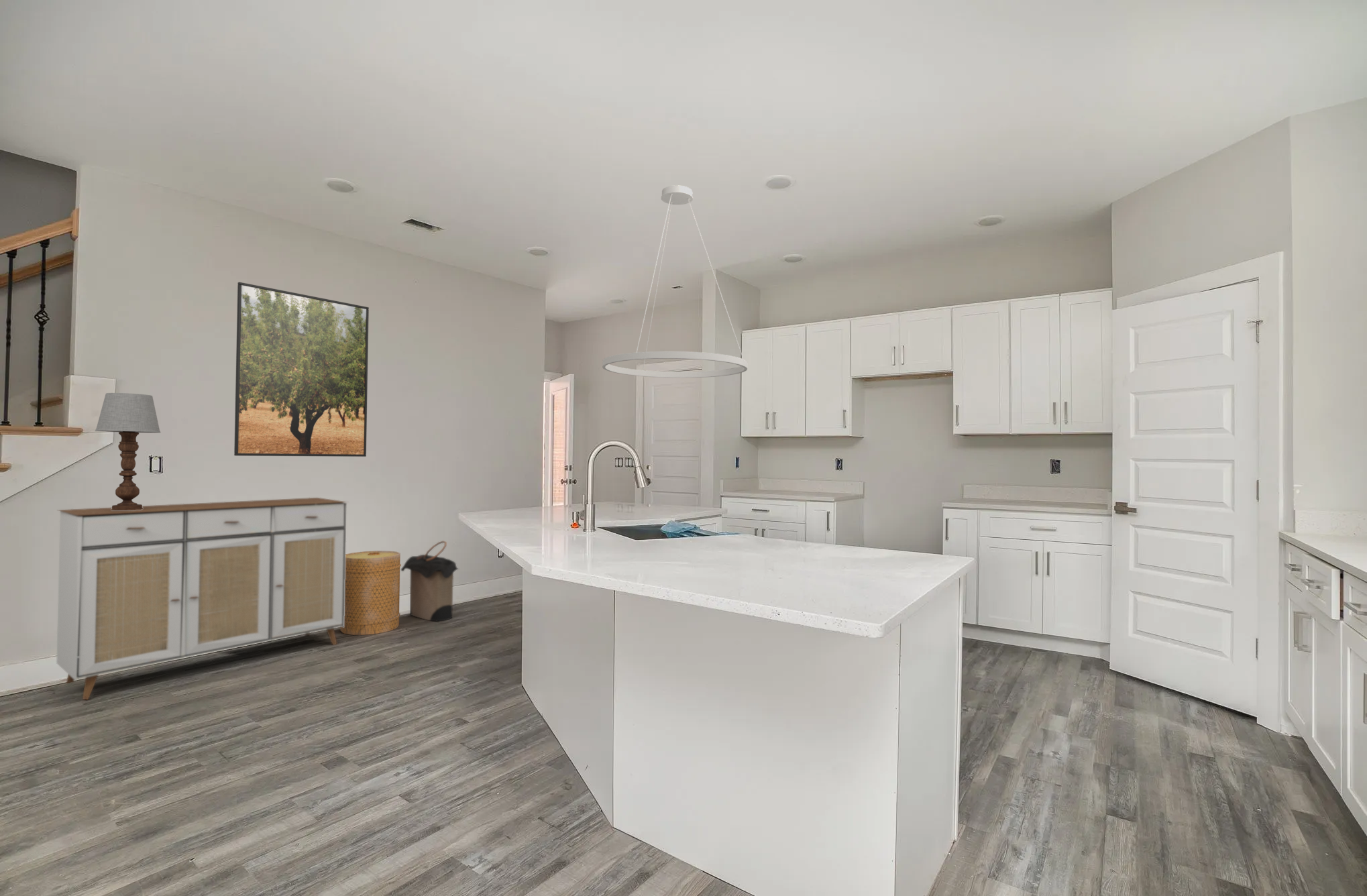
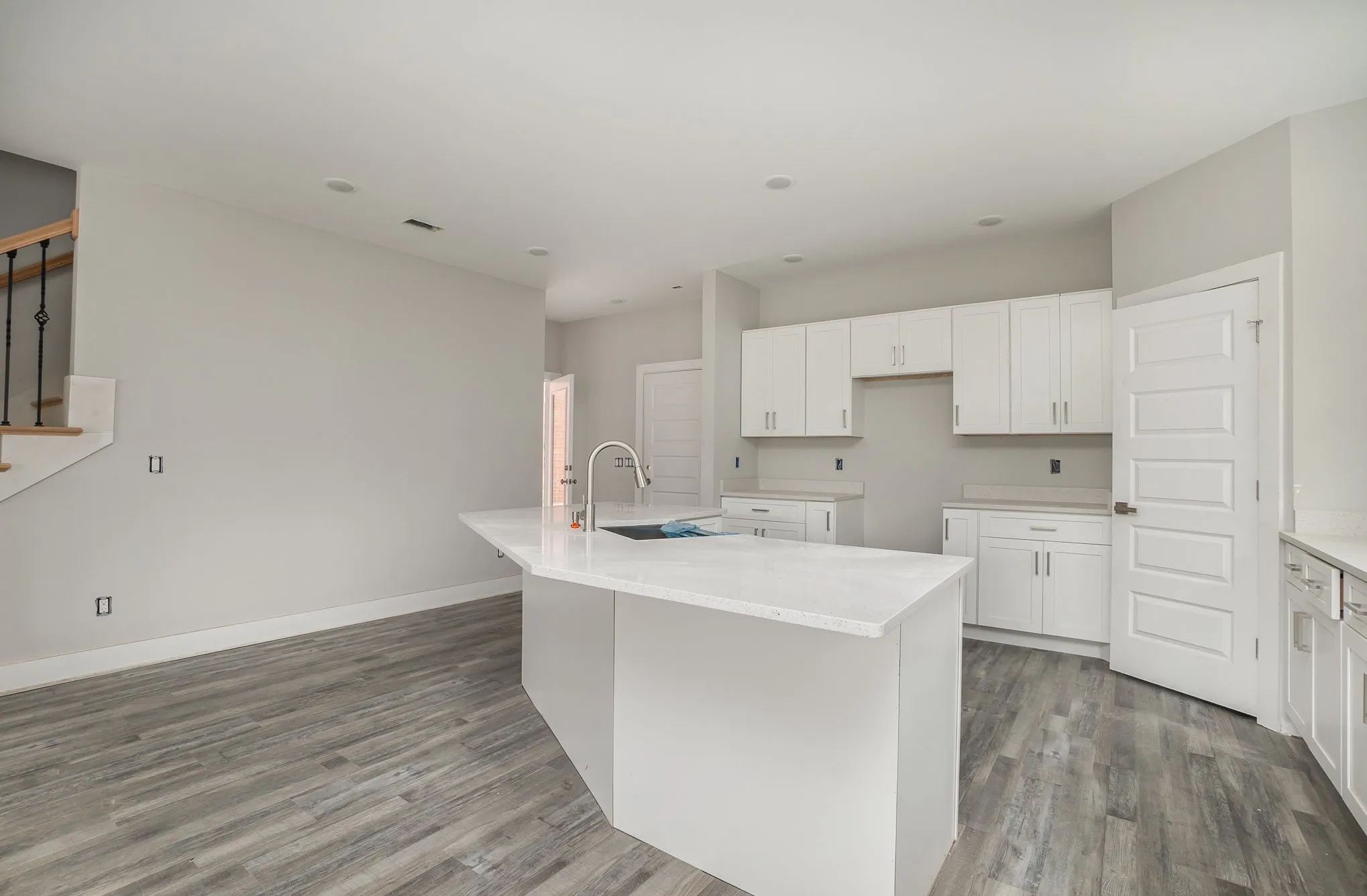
- table lamp [95,392,161,510]
- pendant light [602,184,748,378]
- sideboard [56,497,349,700]
- laundry hamper [400,540,460,622]
- basket [340,550,402,636]
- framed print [233,282,370,457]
